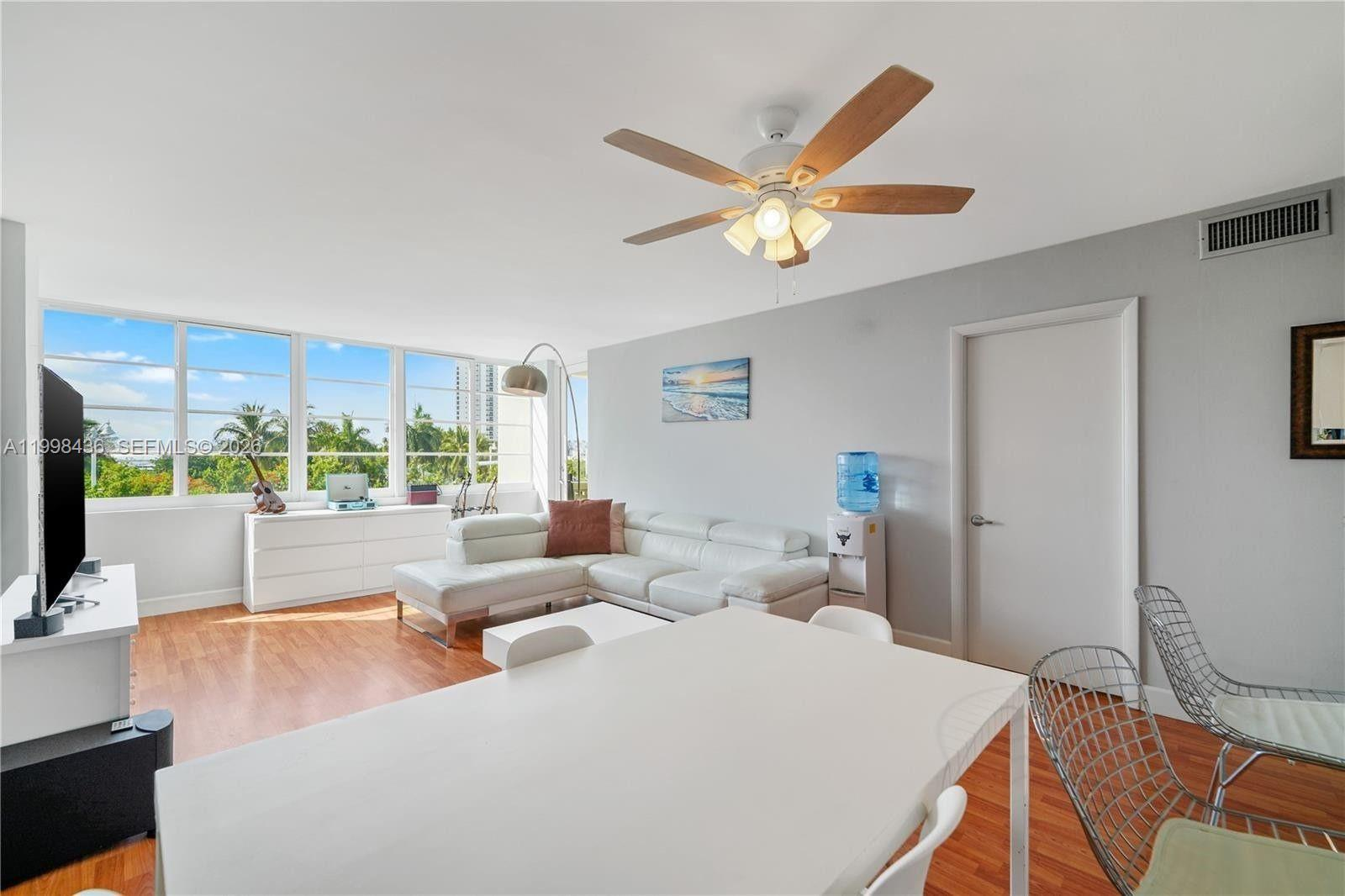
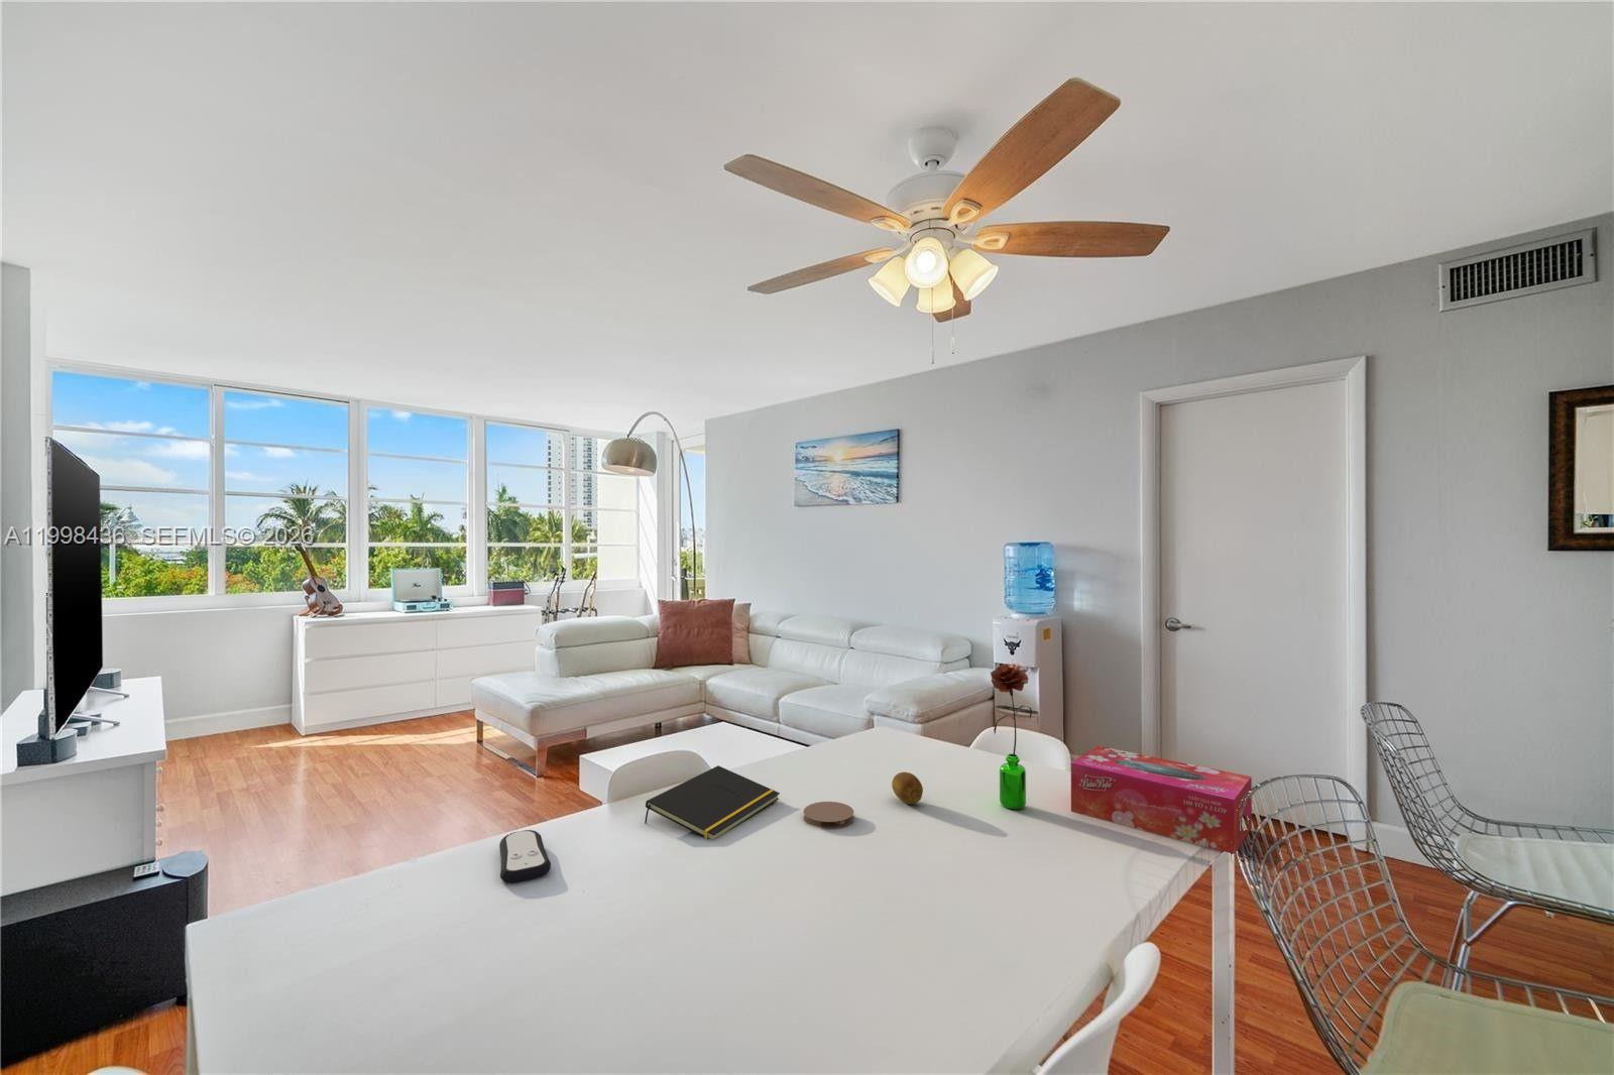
+ notepad [643,764,781,840]
+ fruit [890,771,924,805]
+ flower [990,662,1033,811]
+ tissue box [1070,745,1253,855]
+ remote control [498,829,552,884]
+ coaster [803,800,854,830]
